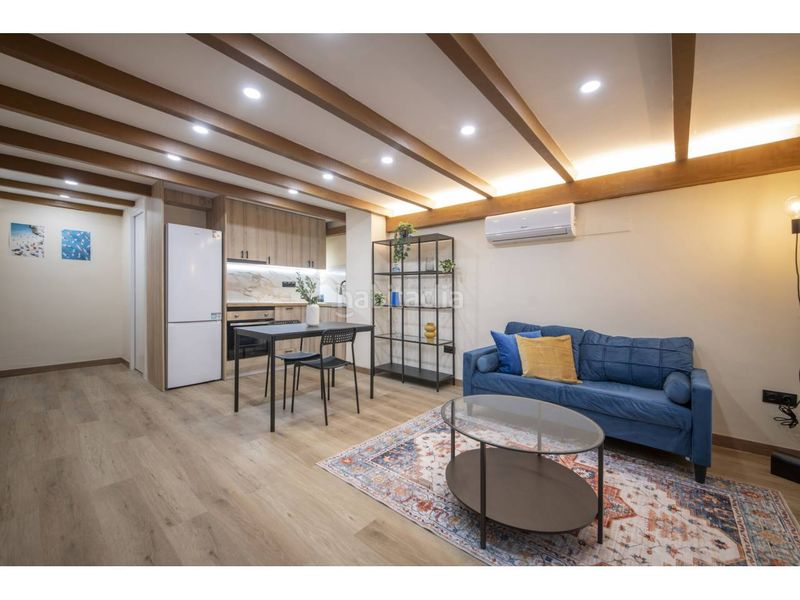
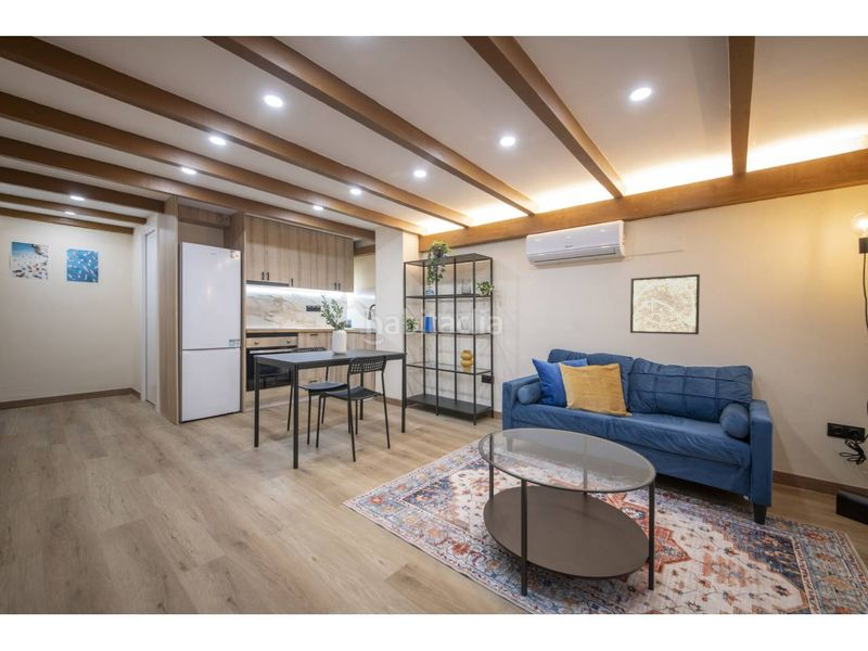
+ wall art [629,273,701,335]
